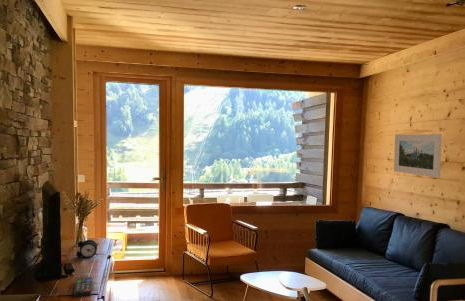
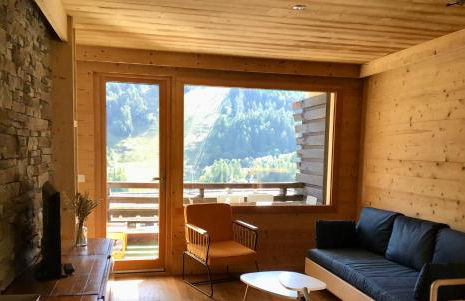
- alarm clock [75,239,100,259]
- remote control [73,276,93,298]
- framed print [393,133,443,179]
